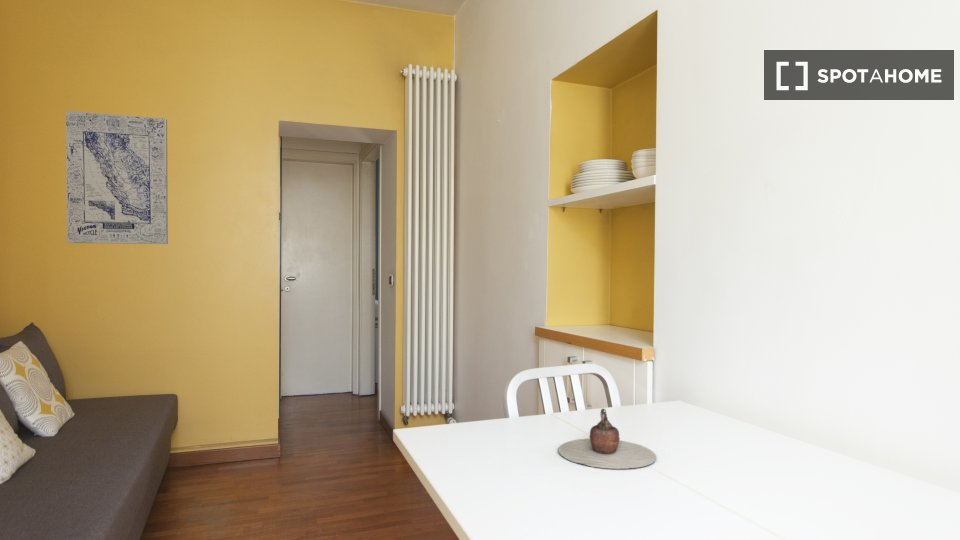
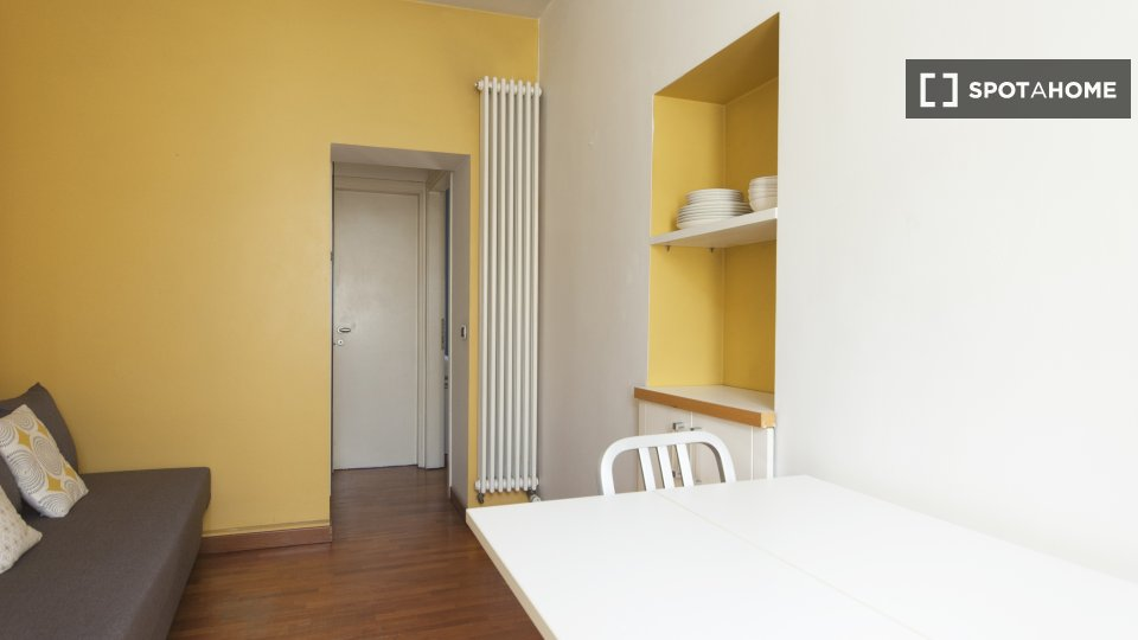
- wall art [65,110,169,245]
- teapot [557,408,657,470]
